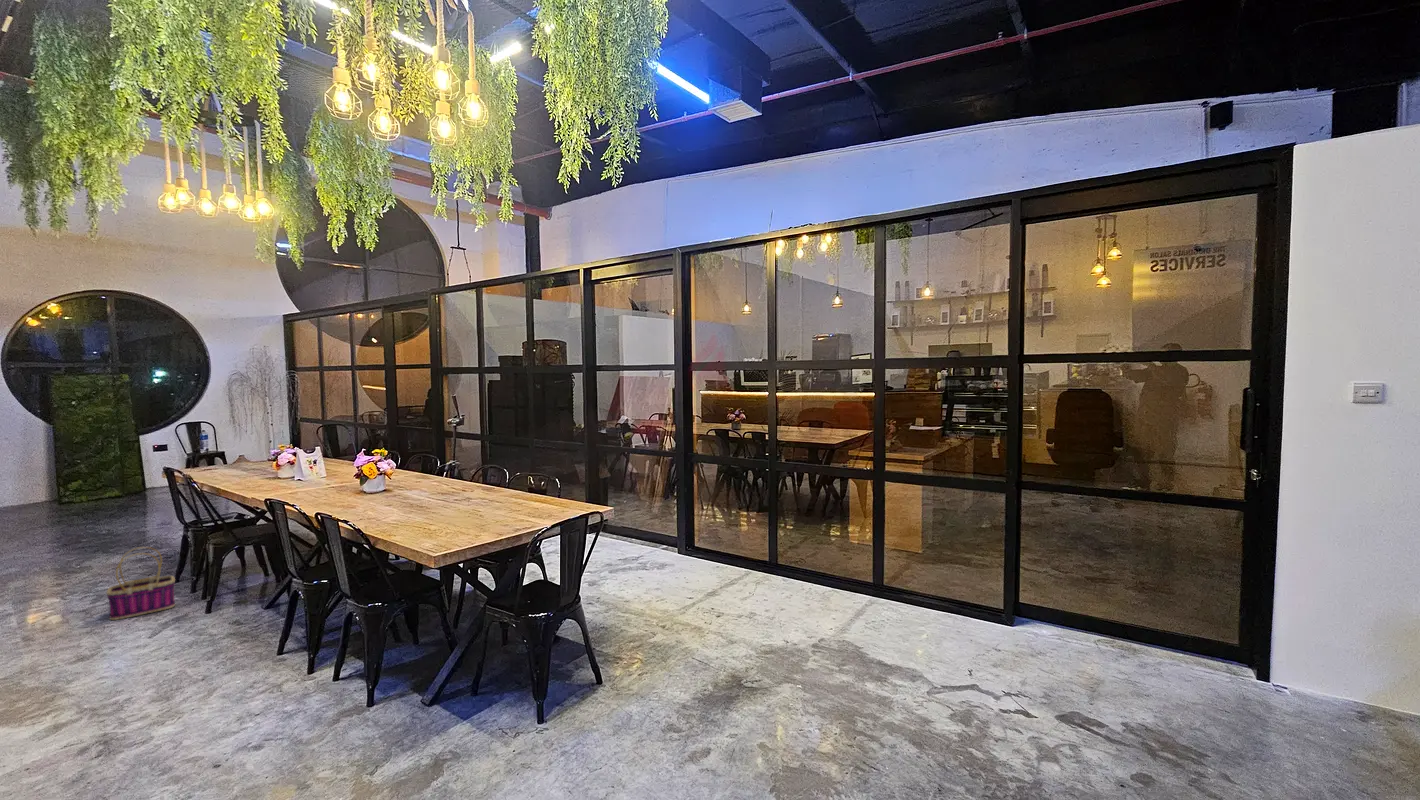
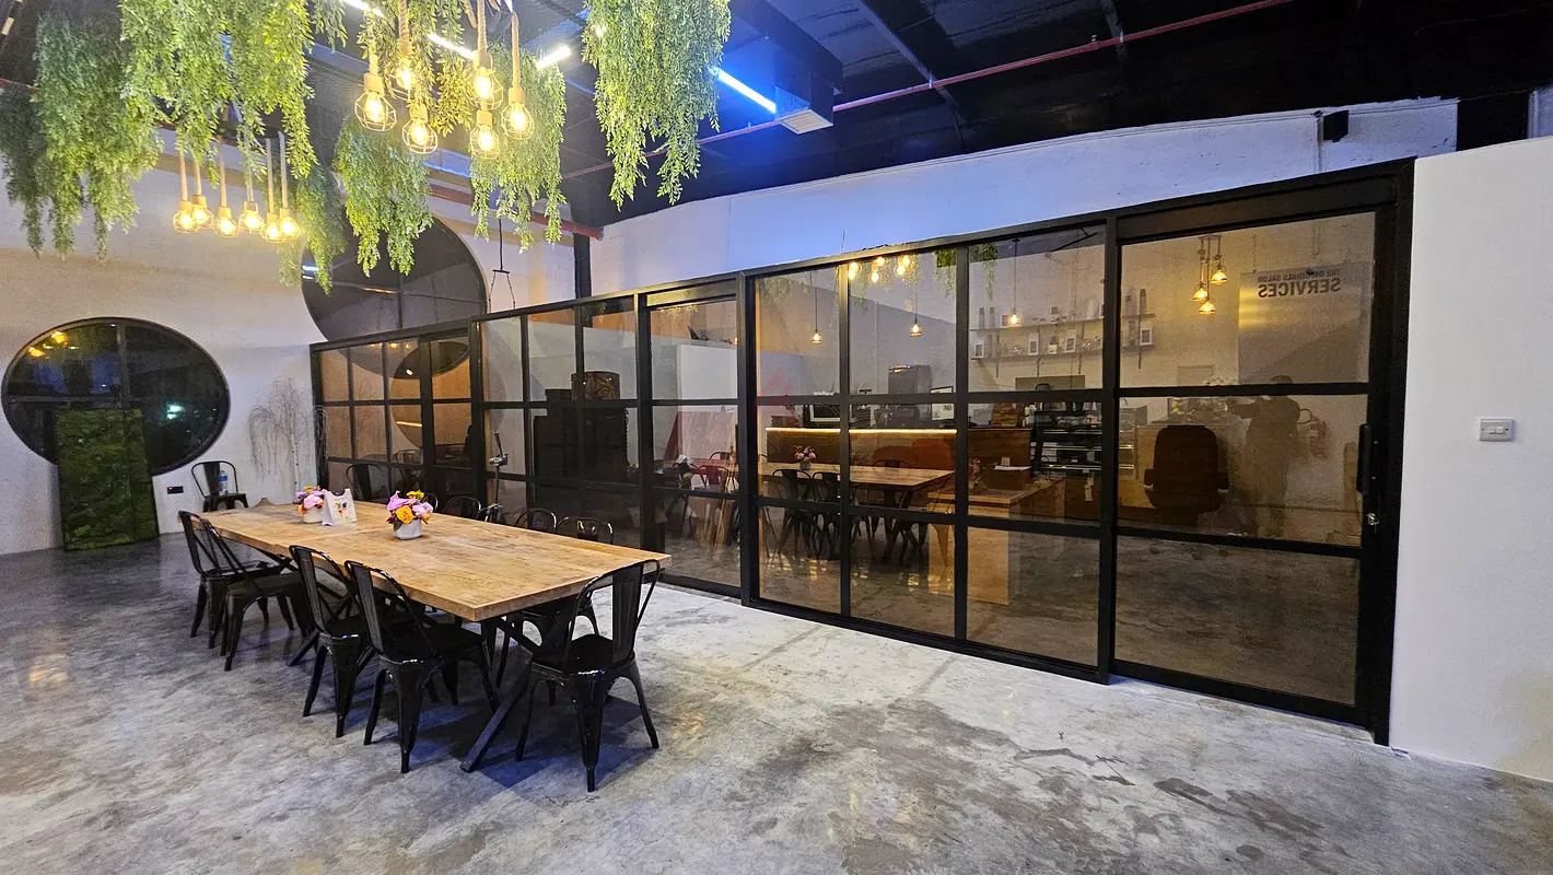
- basket [105,546,176,621]
